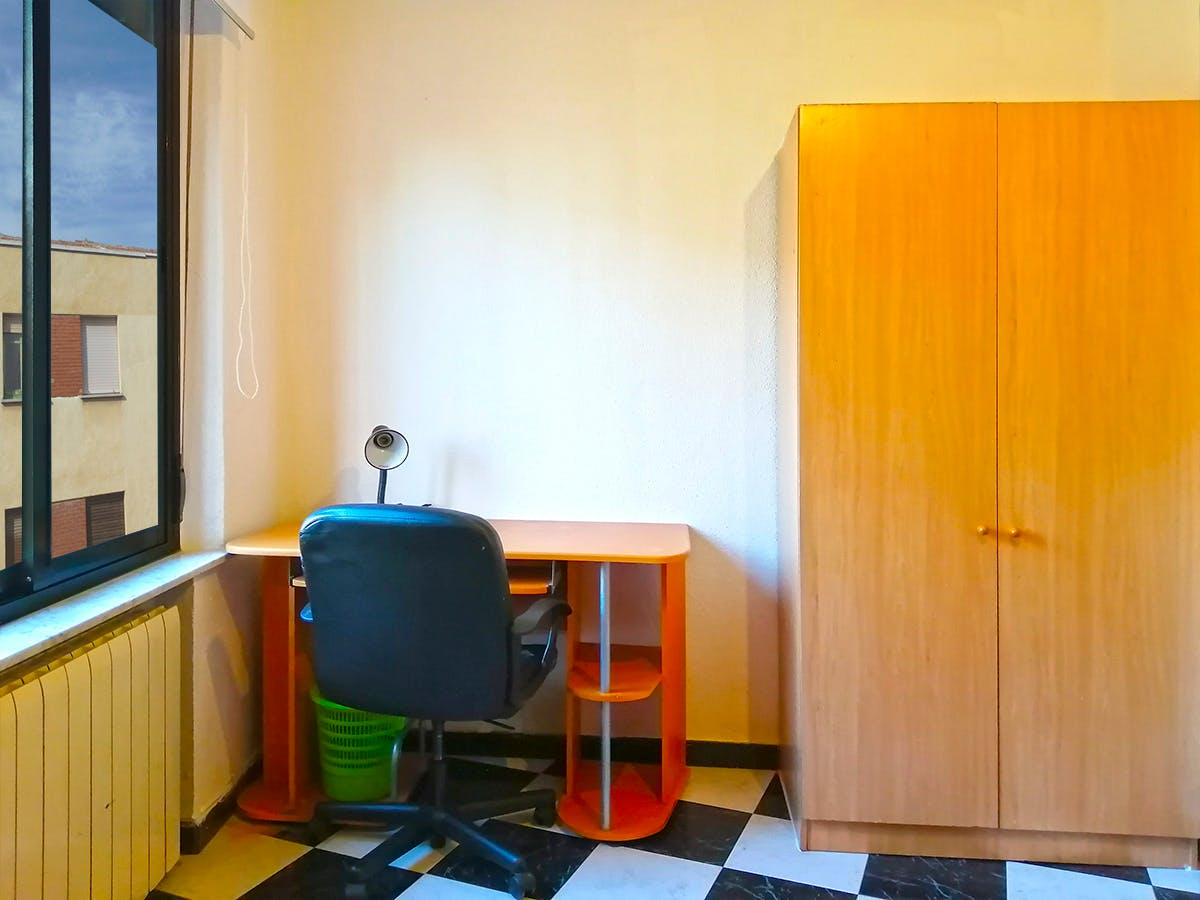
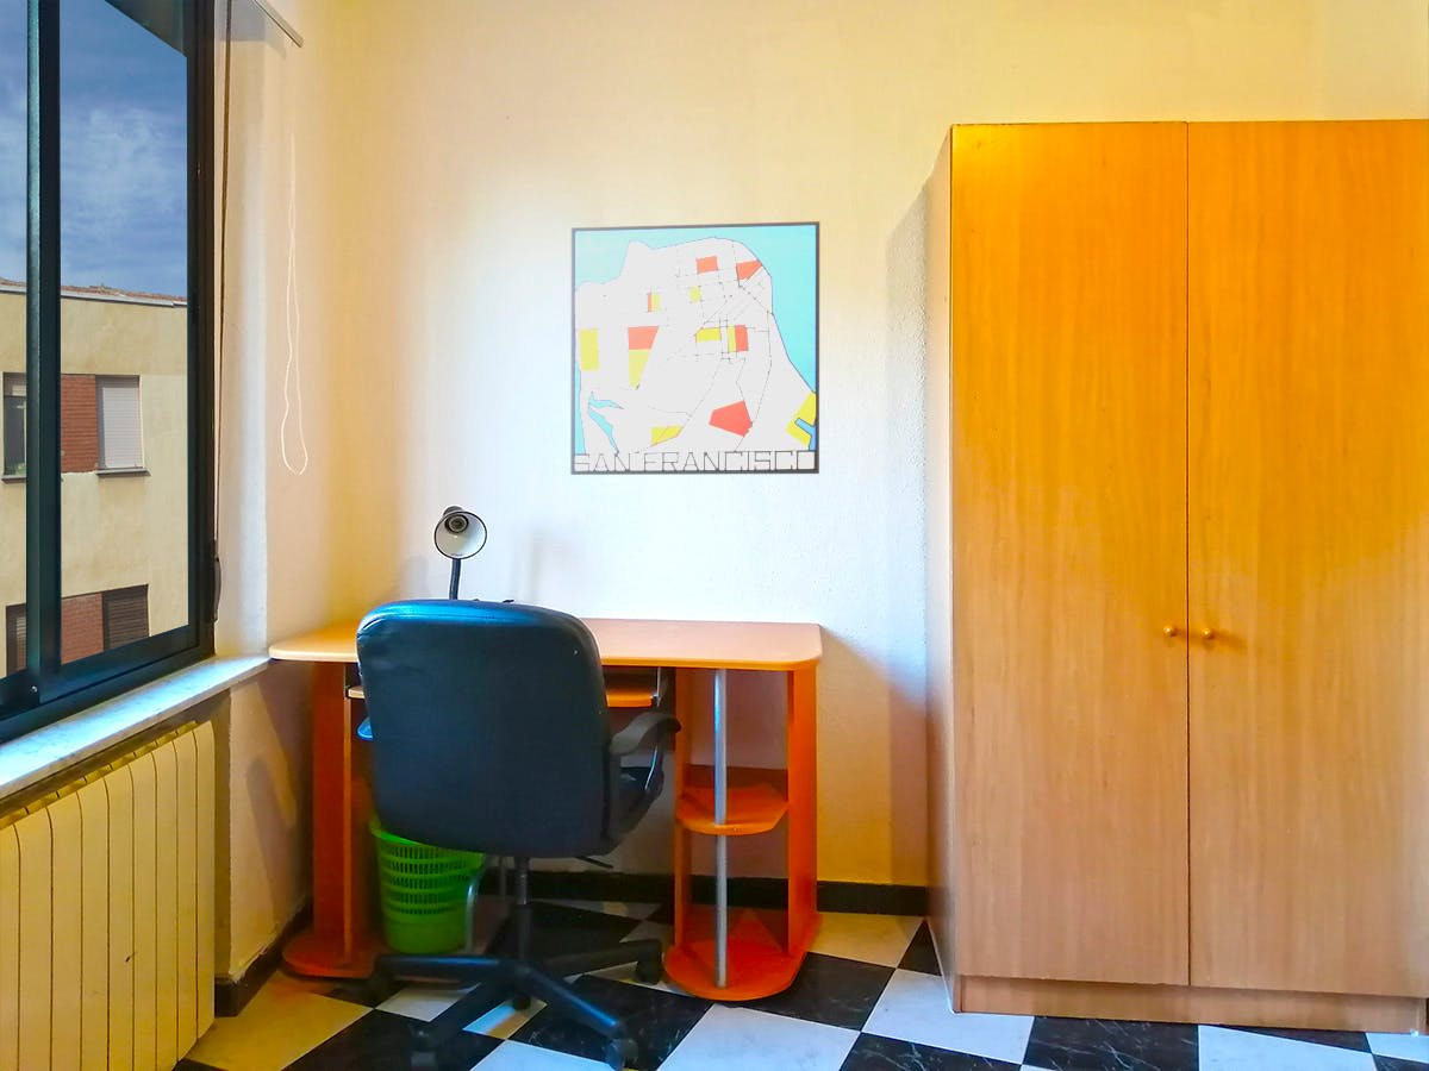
+ wall art [569,220,820,476]
